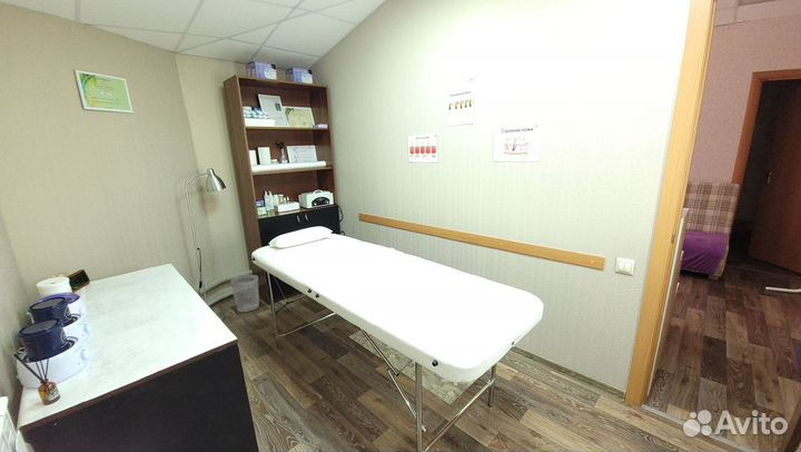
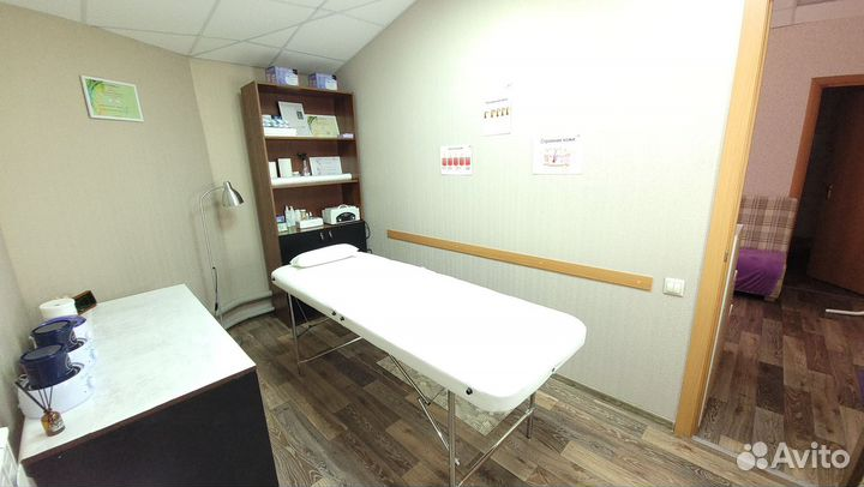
- wastebasket [229,274,260,313]
